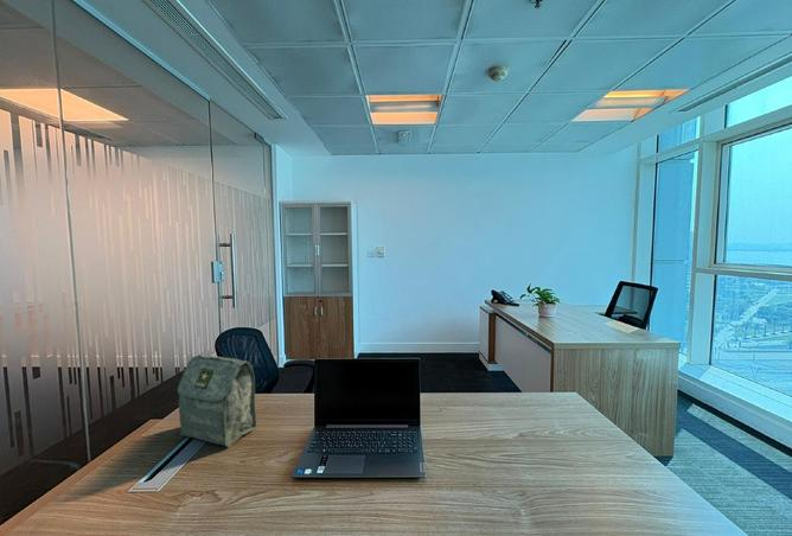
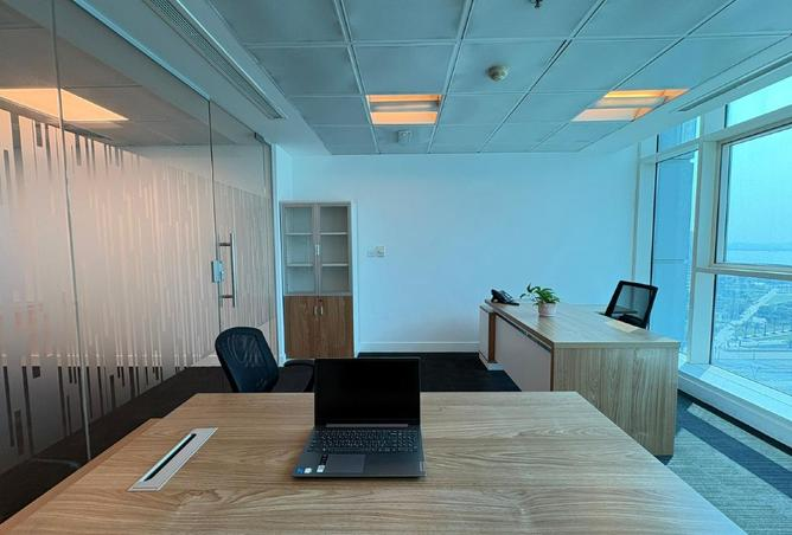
- bag [177,351,257,448]
